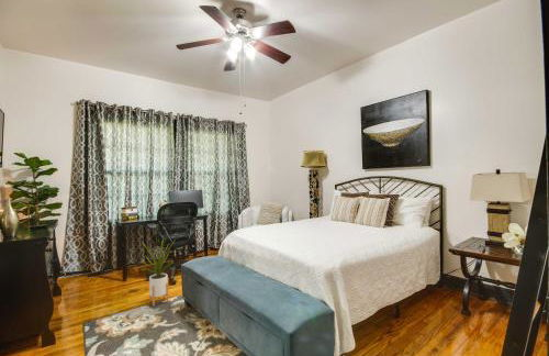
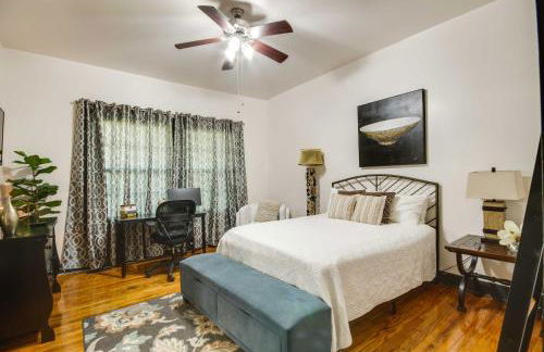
- house plant [139,234,177,308]
